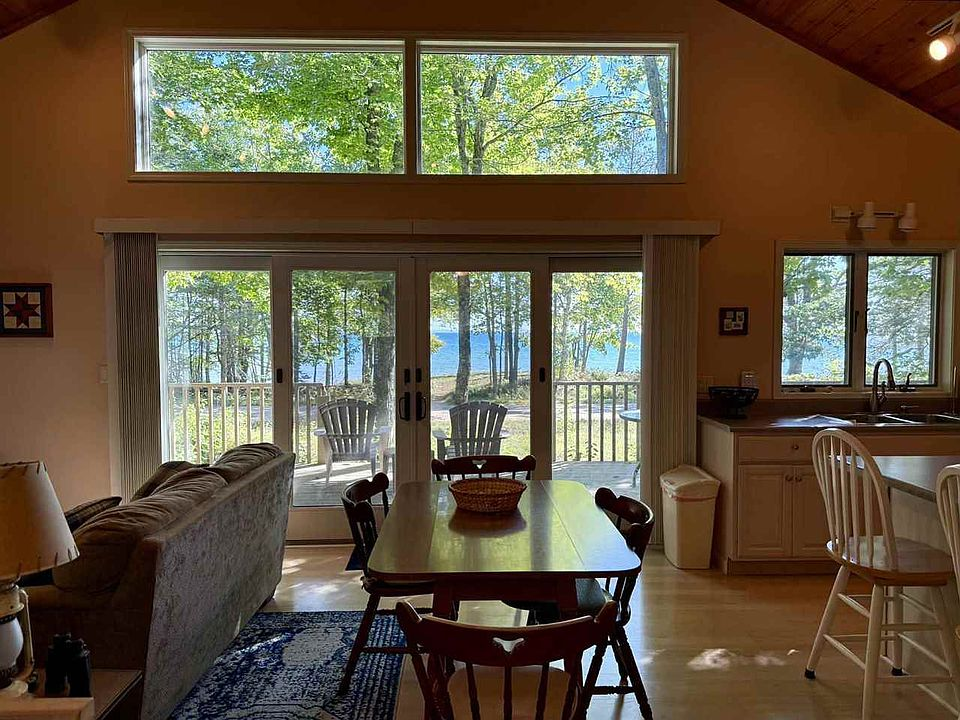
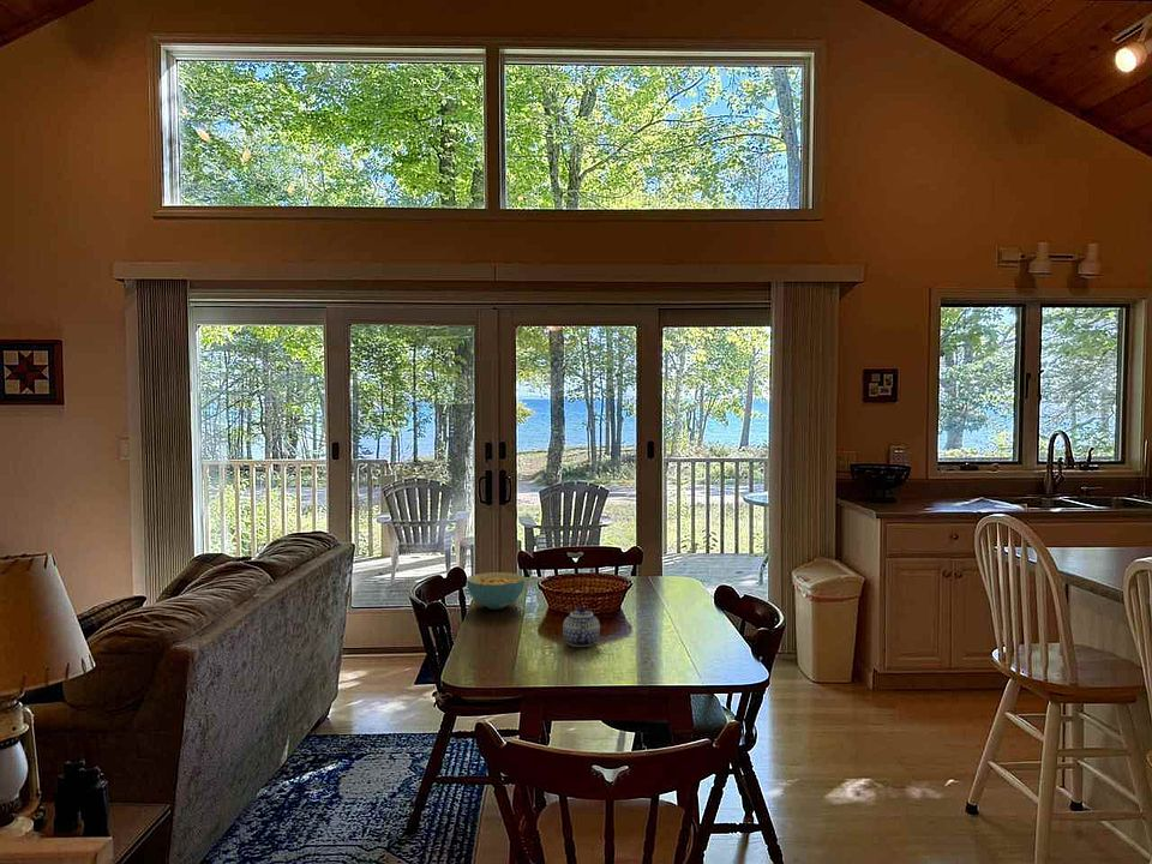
+ cereal bowl [466,571,526,610]
+ teapot [562,605,601,648]
